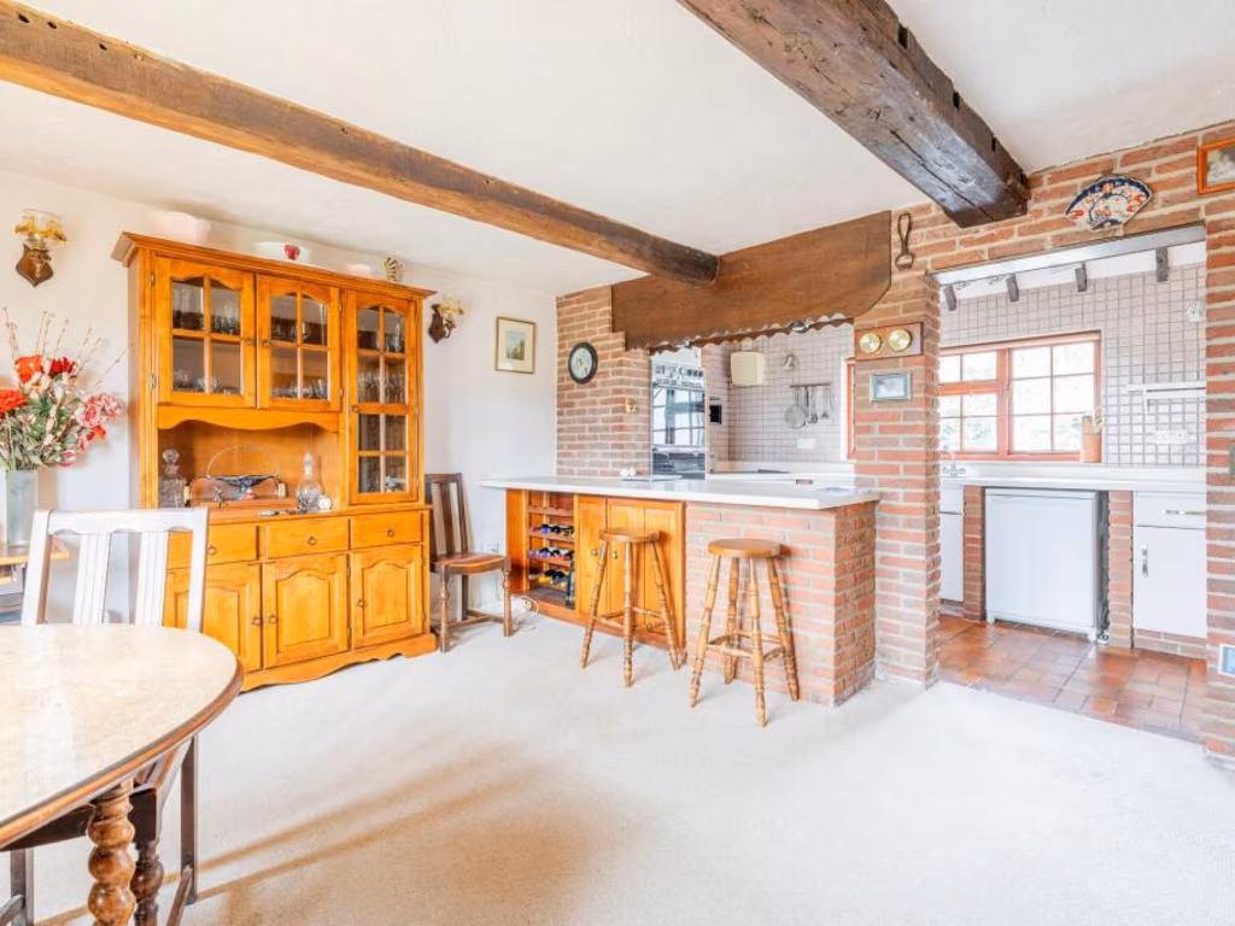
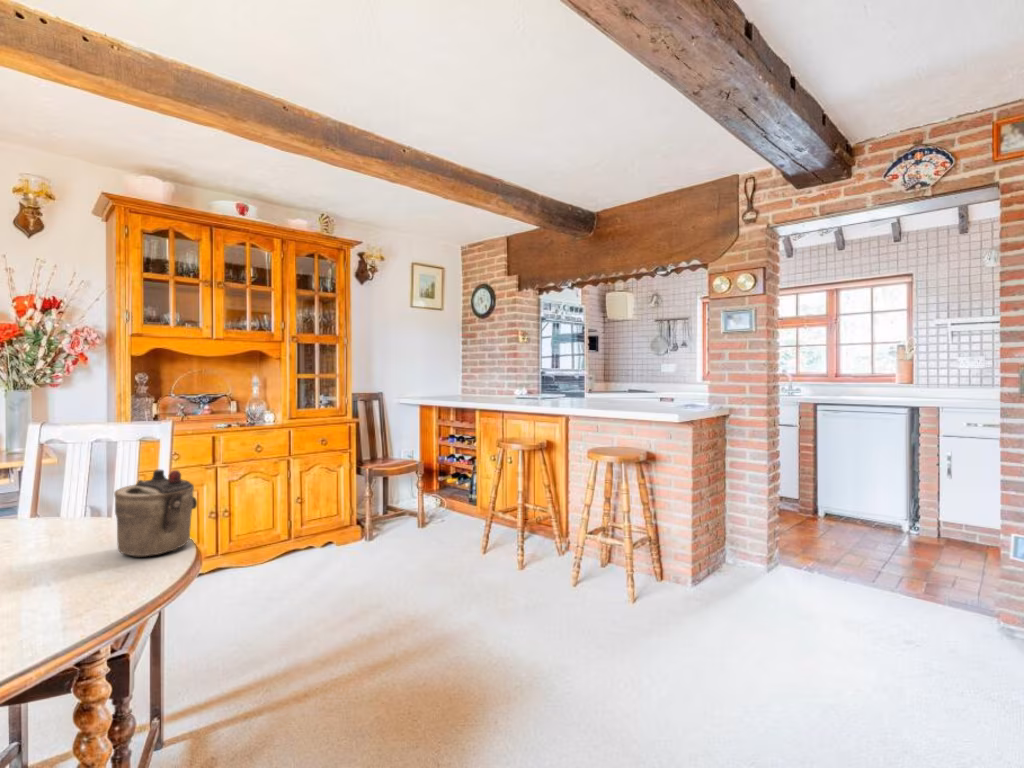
+ teapot [113,468,198,558]
